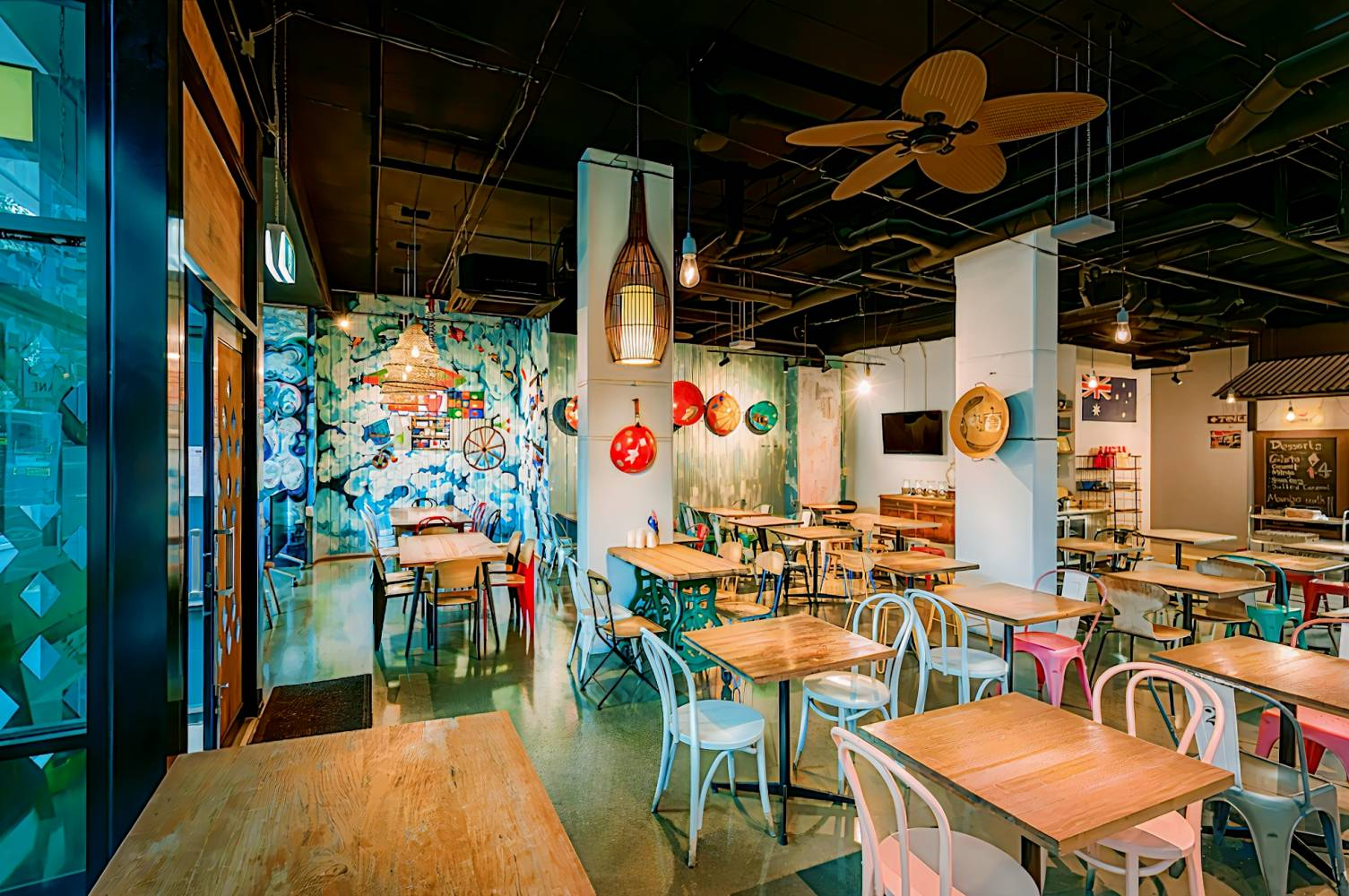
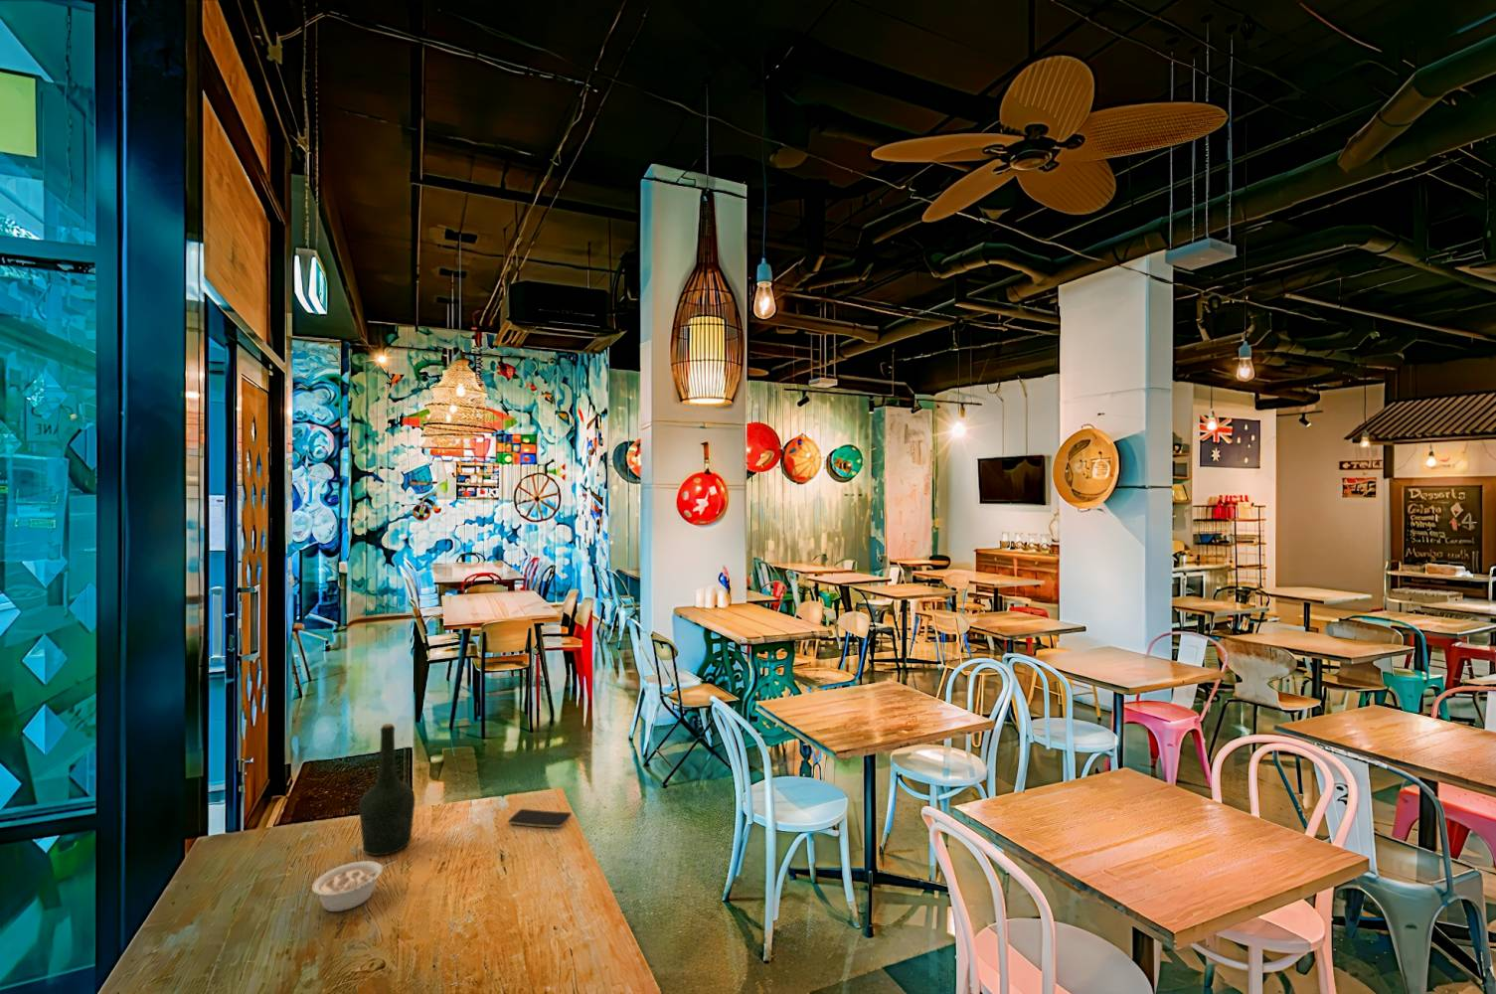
+ bottle [358,722,417,856]
+ legume [312,858,398,913]
+ smartphone [507,808,572,828]
